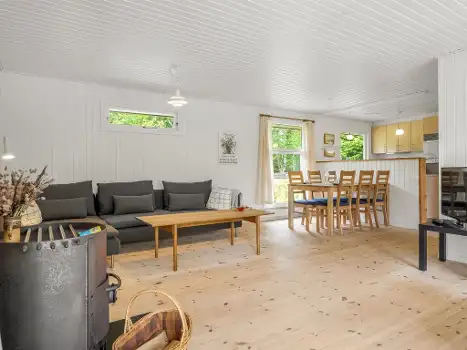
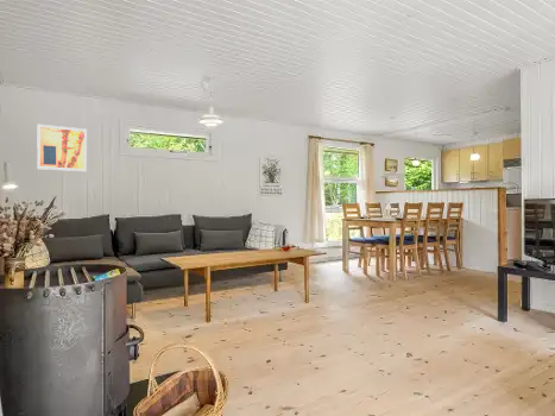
+ wall art [36,124,88,172]
